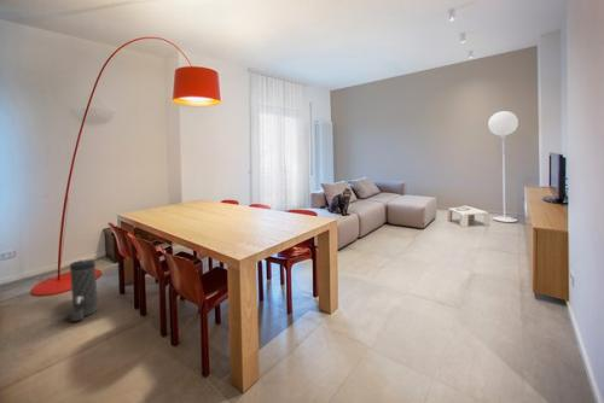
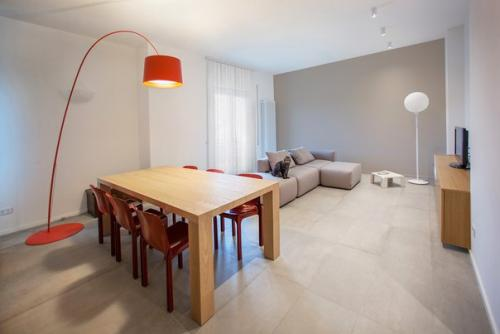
- canister [69,258,99,322]
